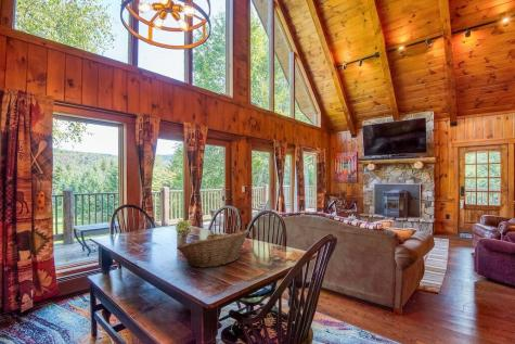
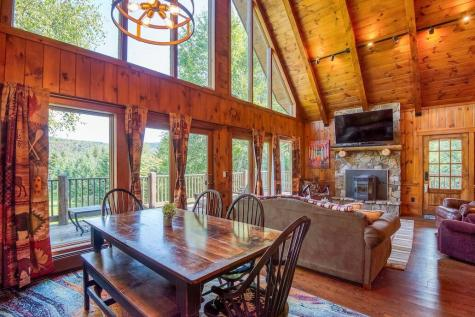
- fruit basket [176,229,250,268]
